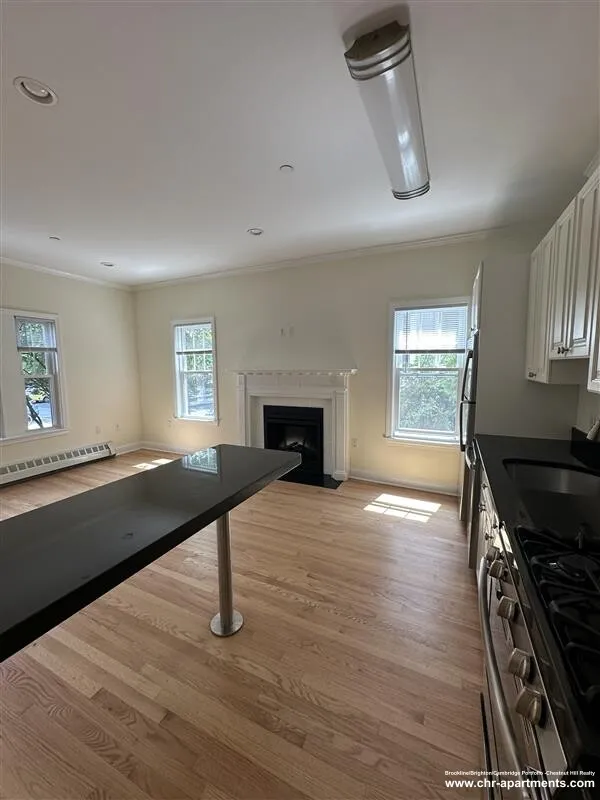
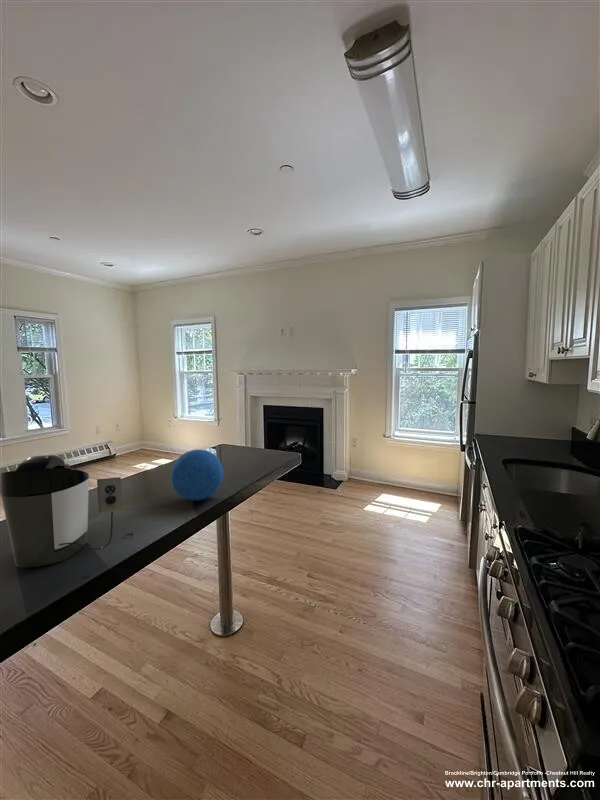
+ coffee maker [0,454,124,569]
+ decorative ball [170,448,224,501]
